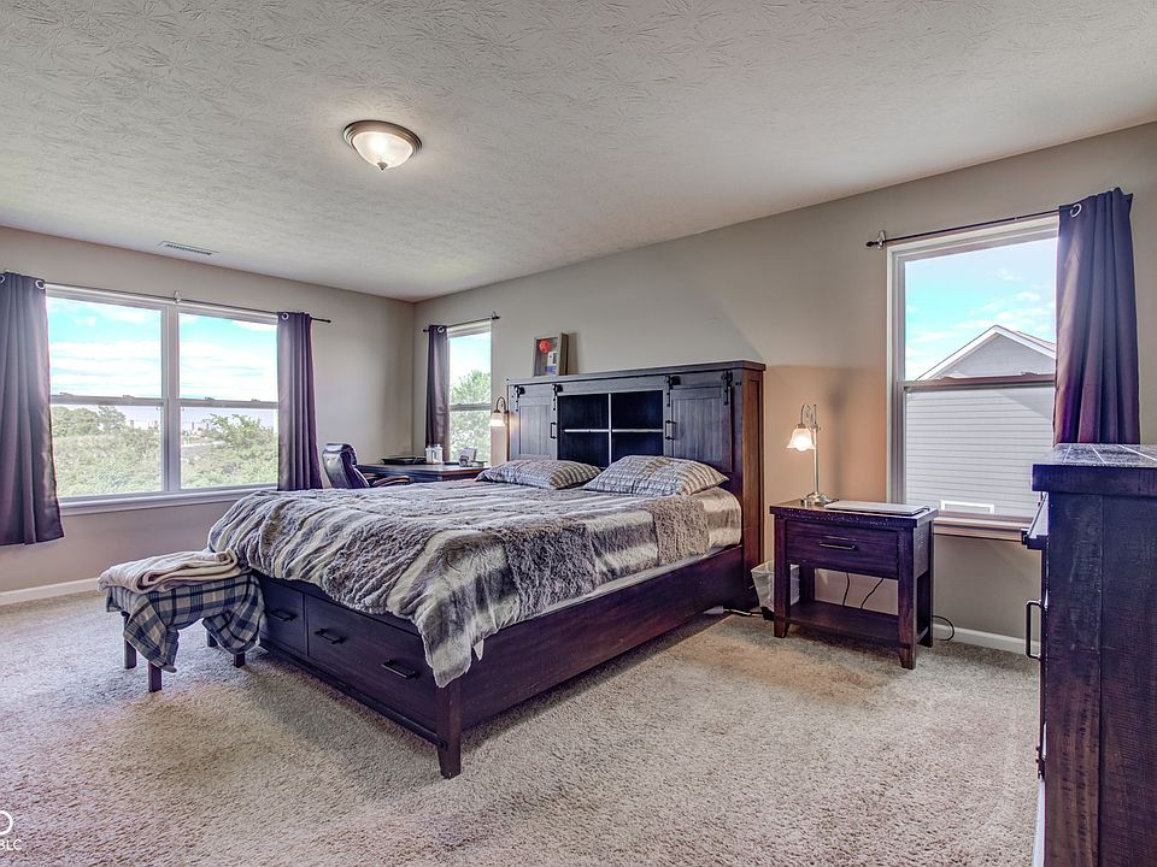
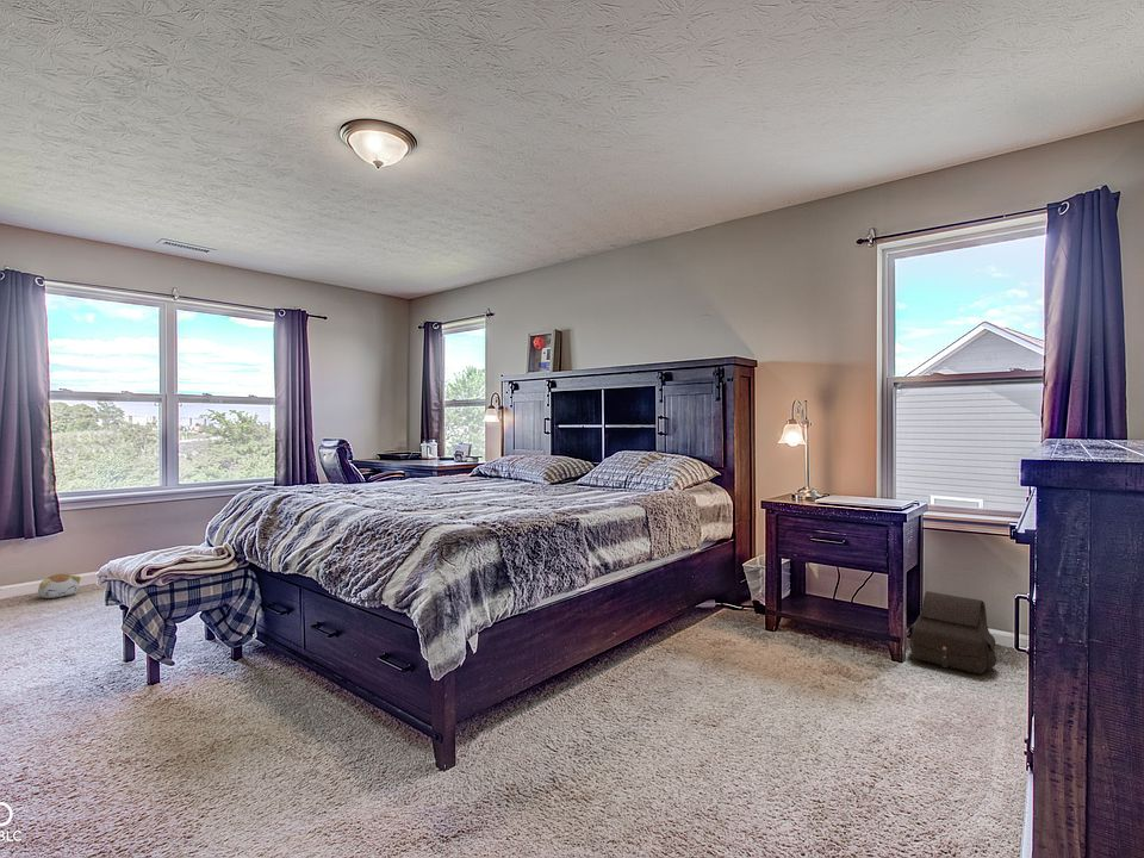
+ satchel [907,590,997,676]
+ plush toy [37,573,82,599]
